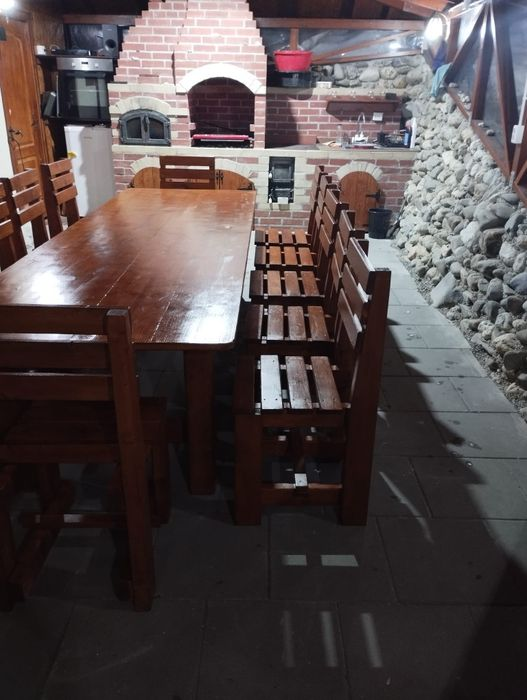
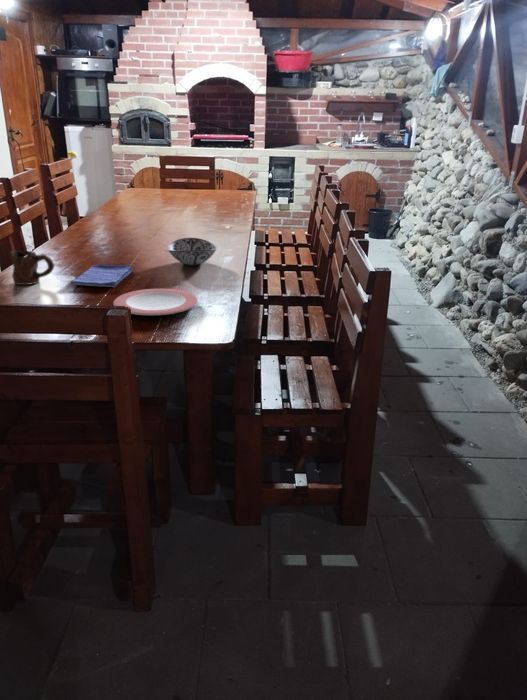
+ plate [113,288,199,316]
+ dish towel [69,264,134,288]
+ decorative bowl [166,237,218,266]
+ mug [8,250,55,286]
